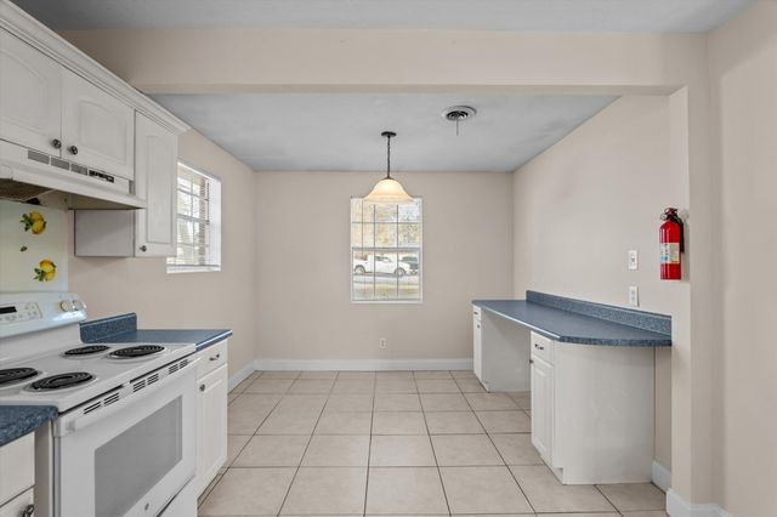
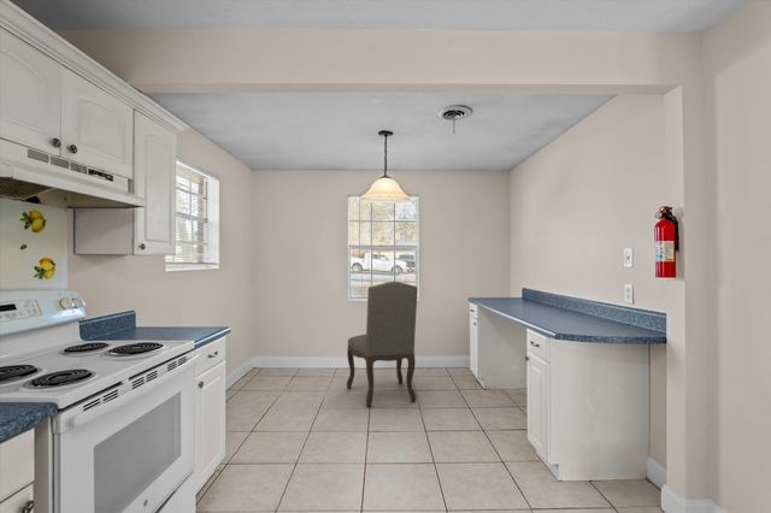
+ chair [346,281,419,408]
